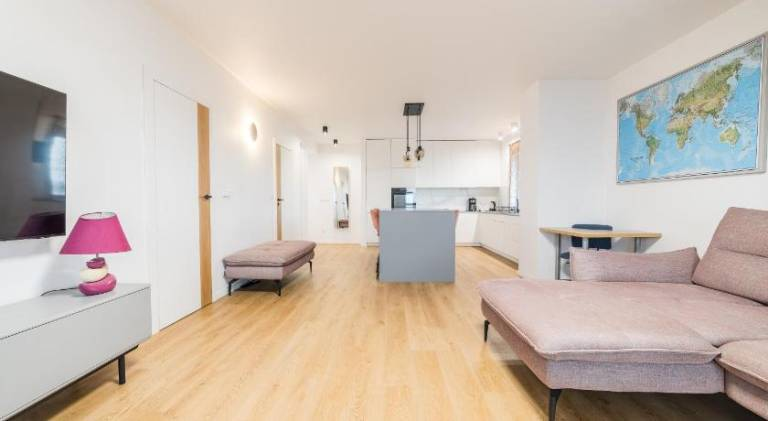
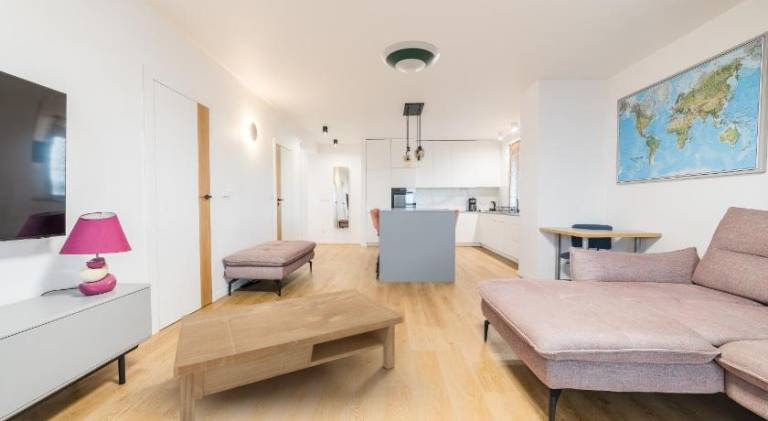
+ coffee table [172,288,405,421]
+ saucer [380,40,441,74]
